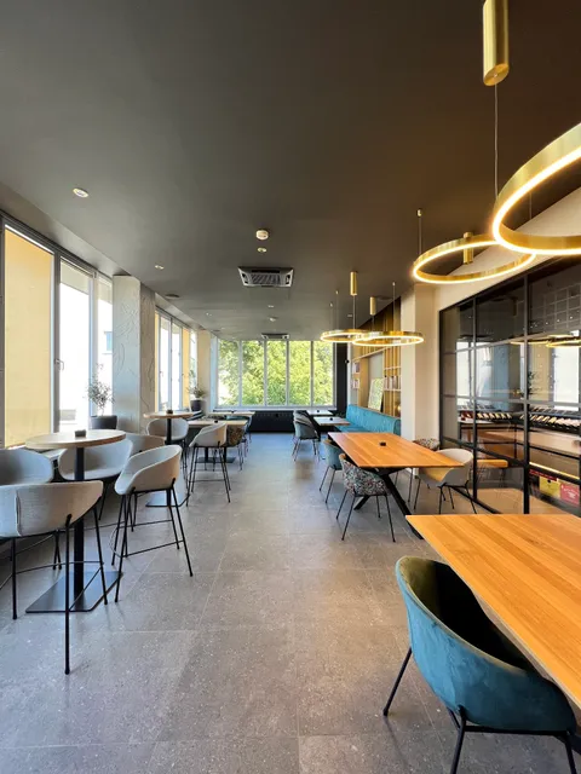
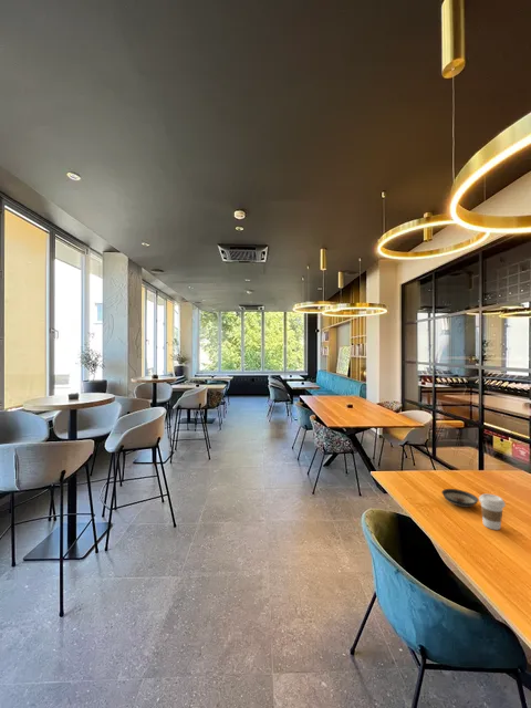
+ saucer [440,488,479,508]
+ coffee cup [478,493,507,531]
